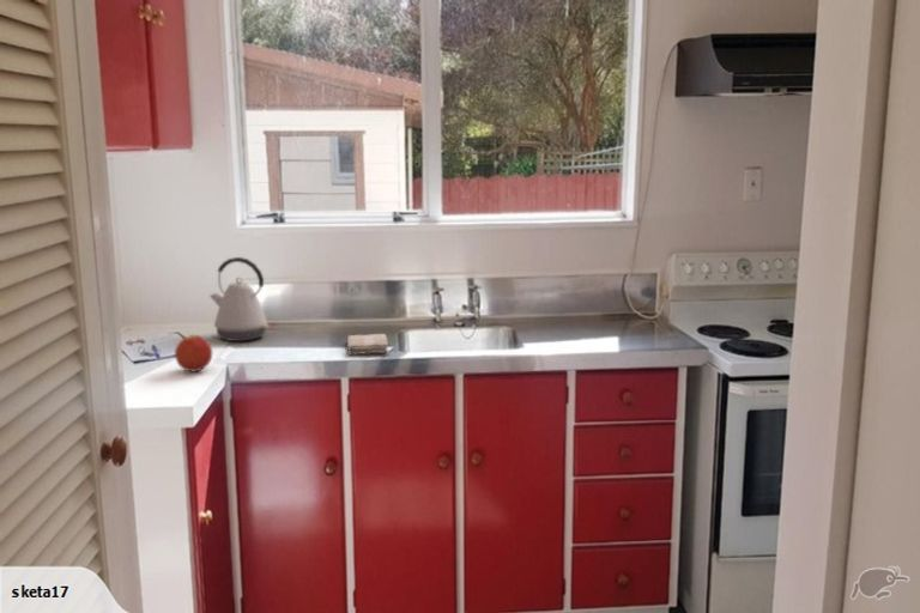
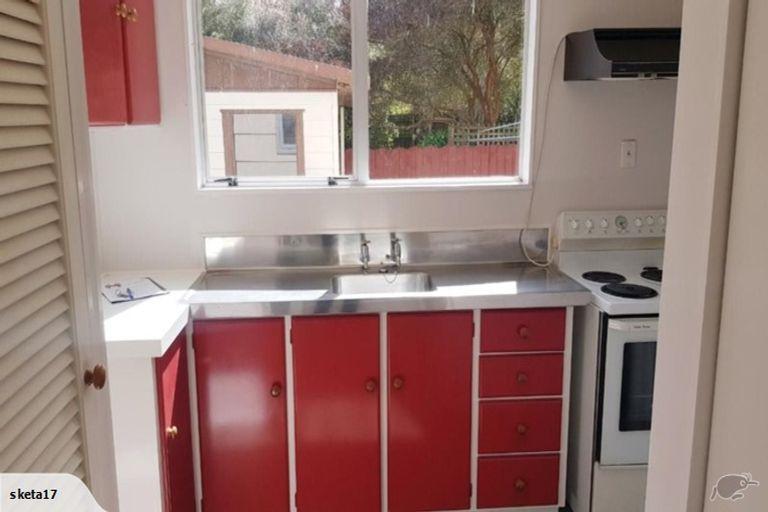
- apple [174,333,213,372]
- kettle [208,256,271,342]
- washcloth [346,333,389,356]
